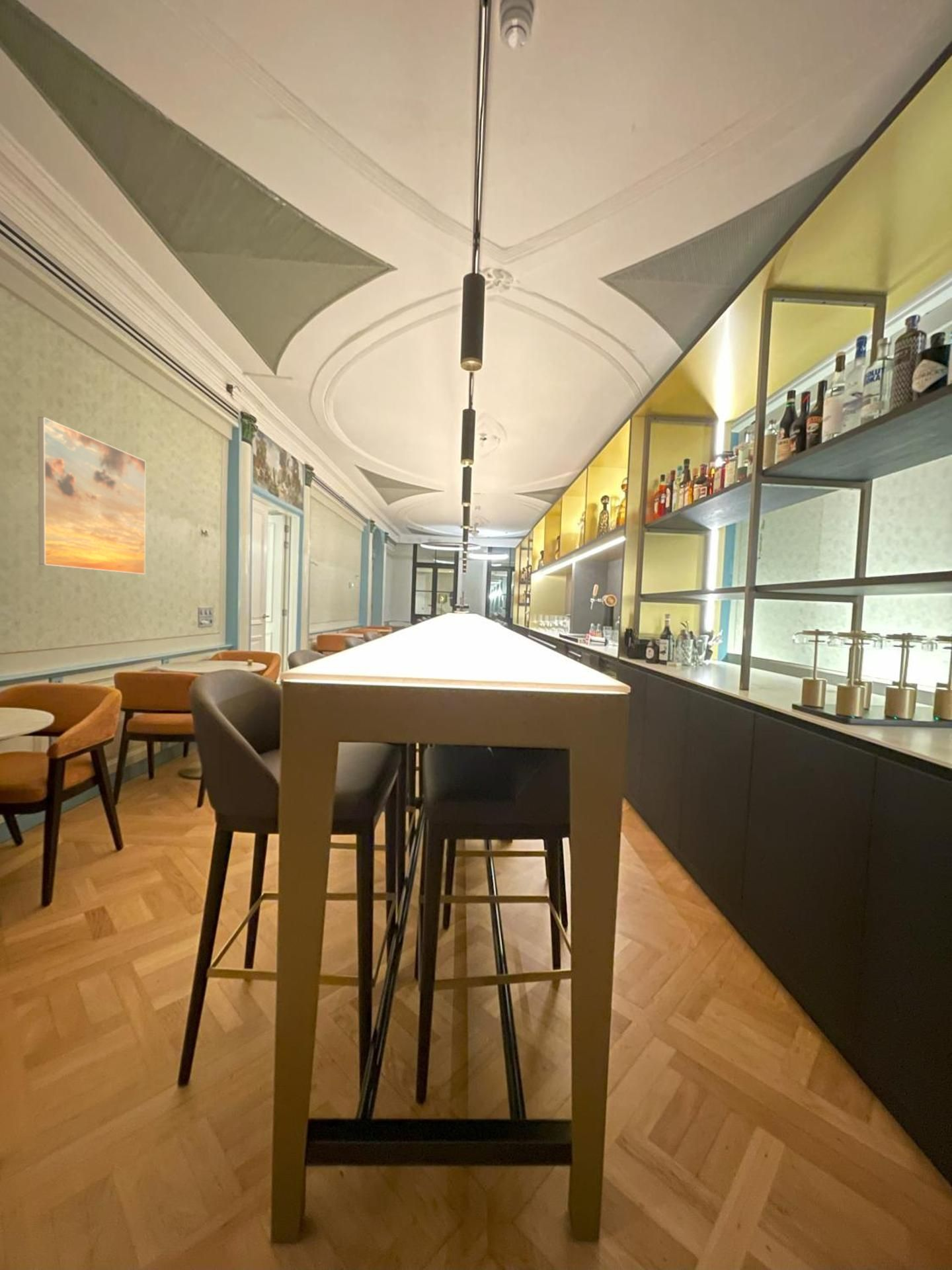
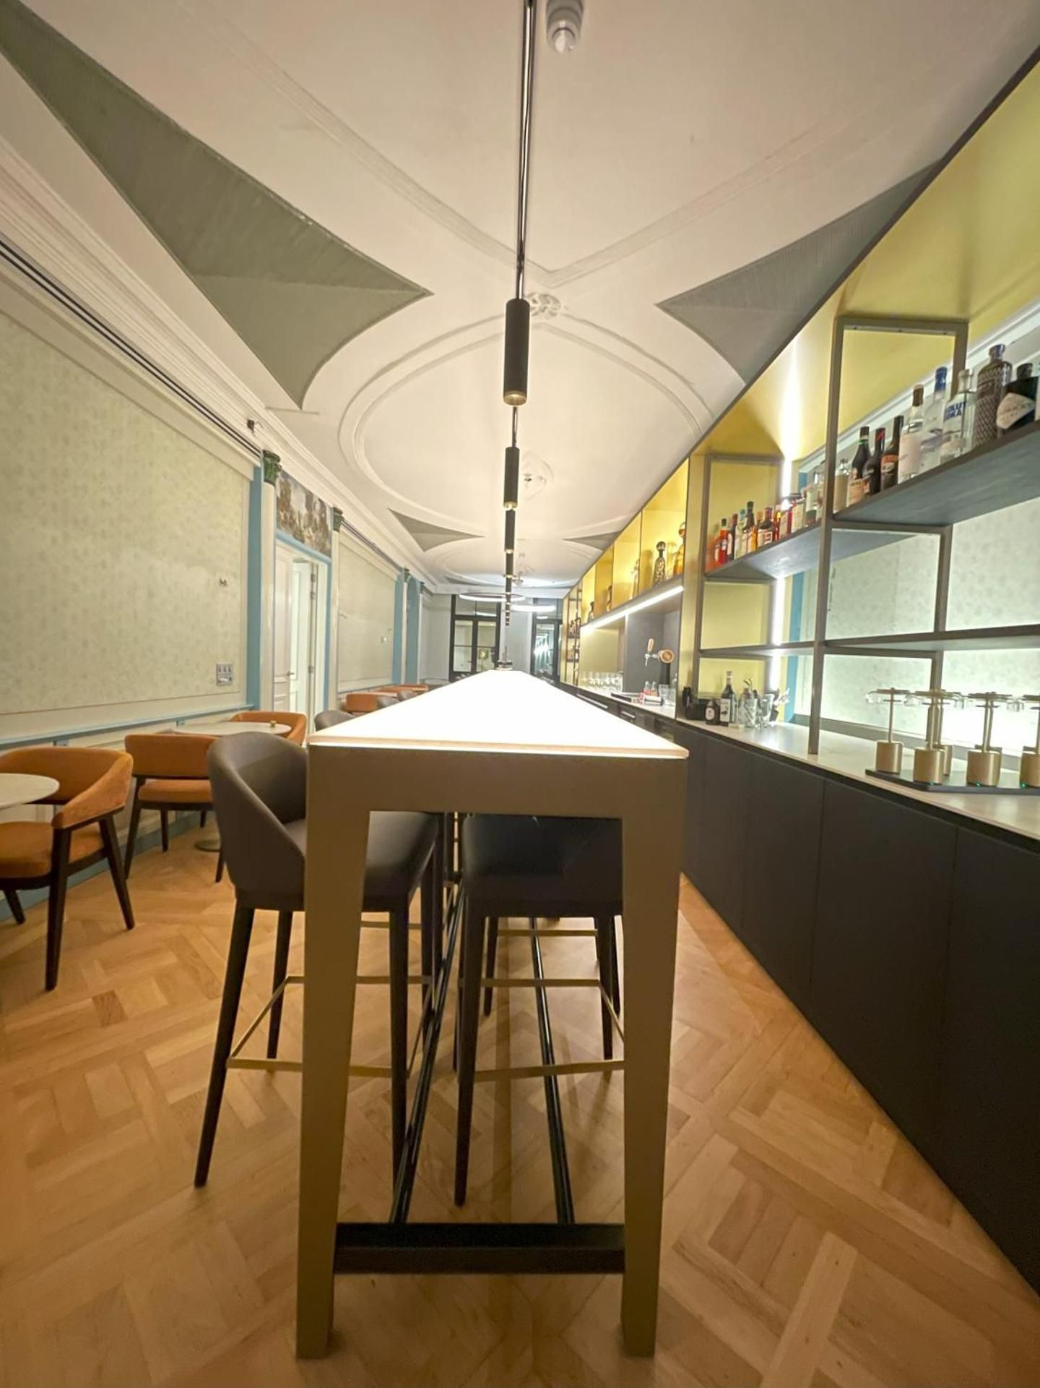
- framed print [38,416,146,575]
